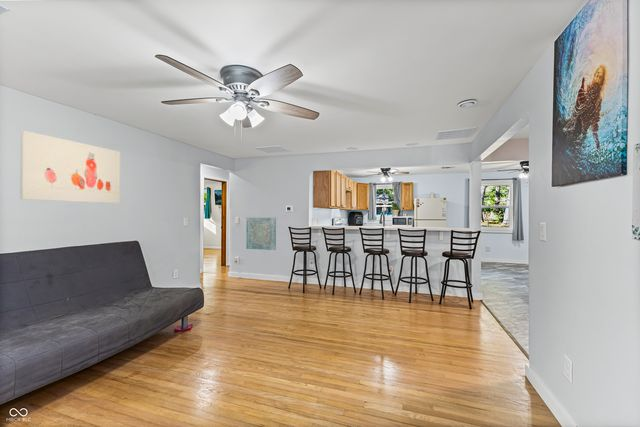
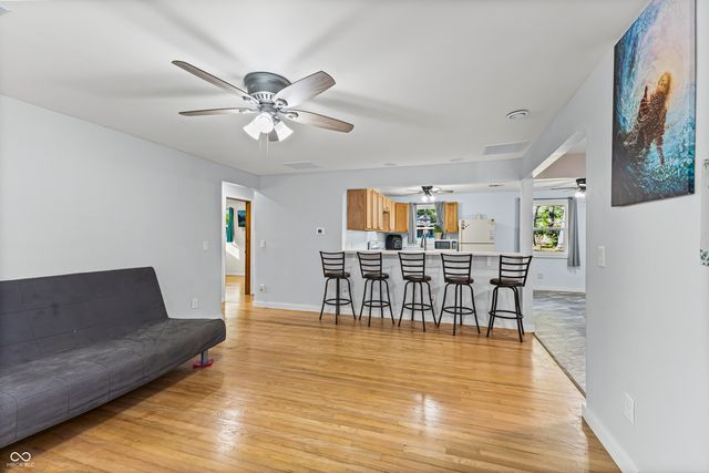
- wall art [245,217,277,251]
- wall art [19,130,121,204]
